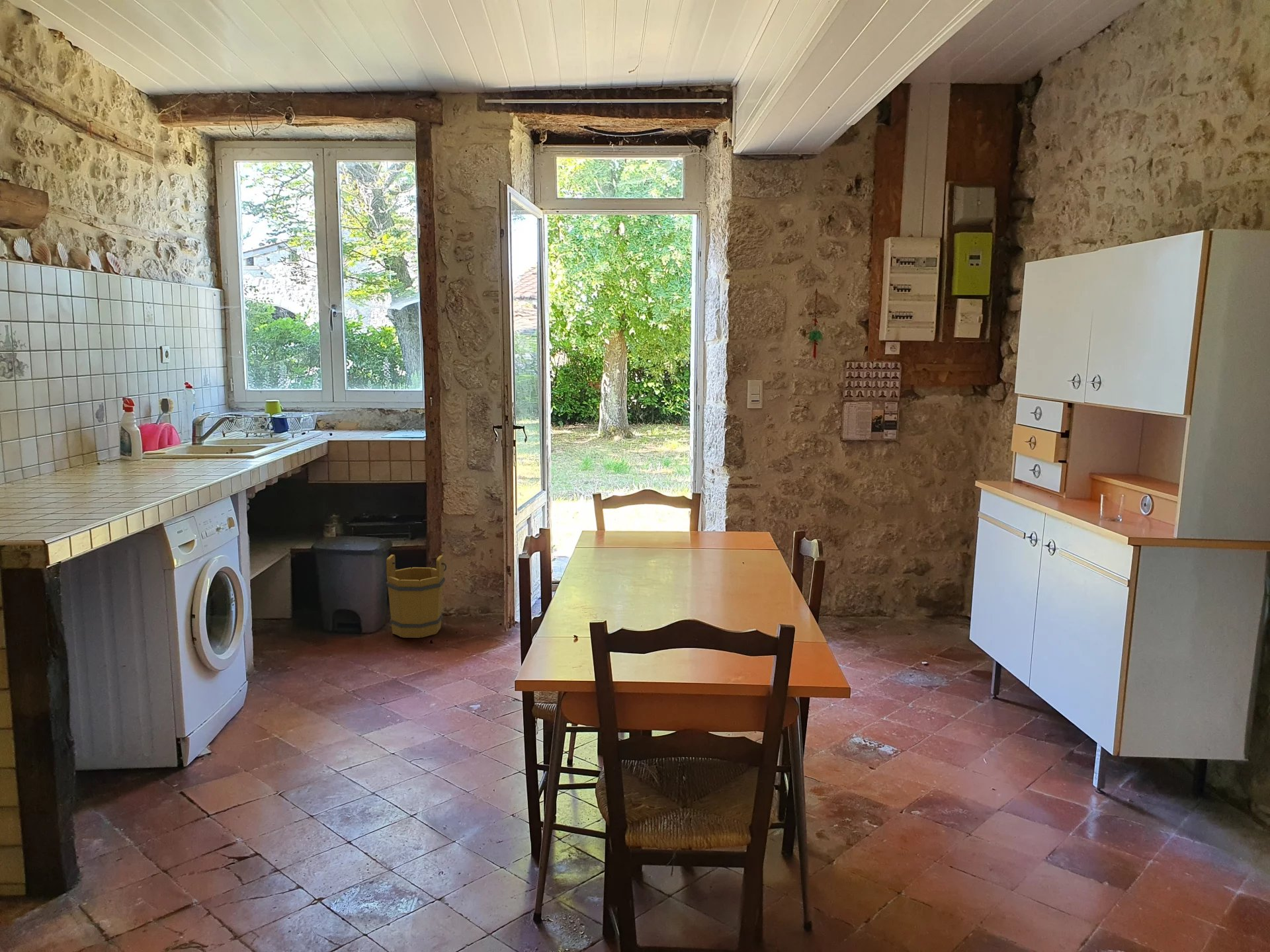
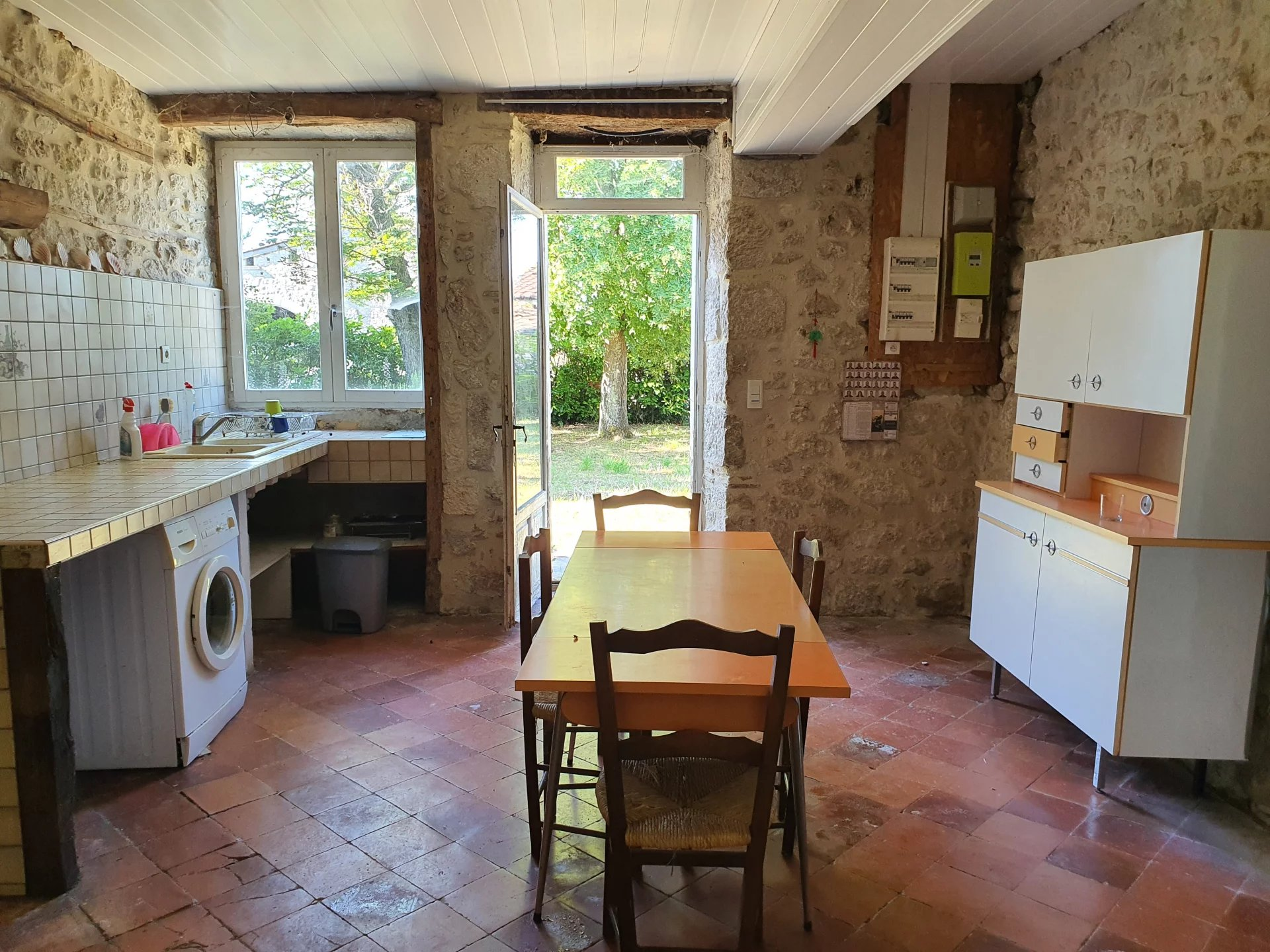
- bucket [386,554,447,639]
